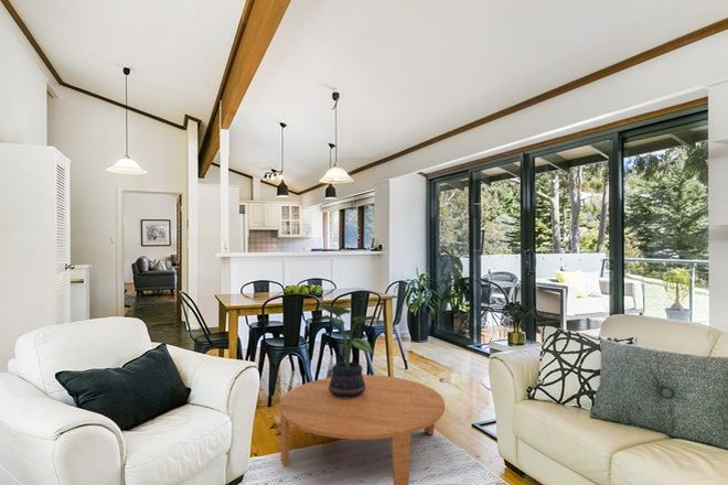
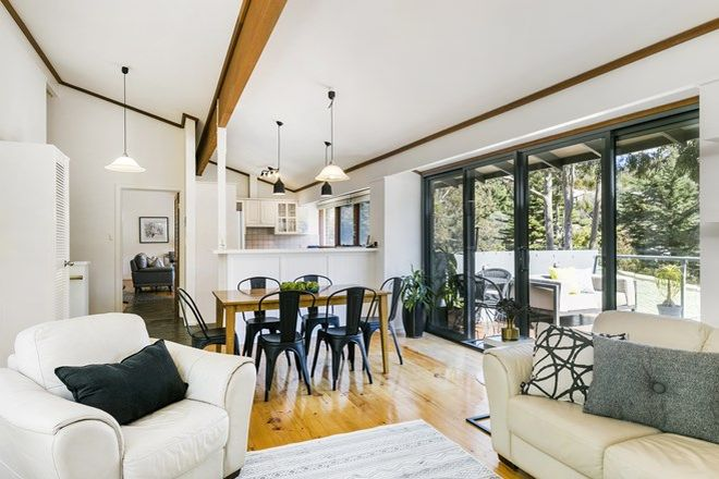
- coffee table [278,374,446,485]
- potted plant [319,302,378,398]
